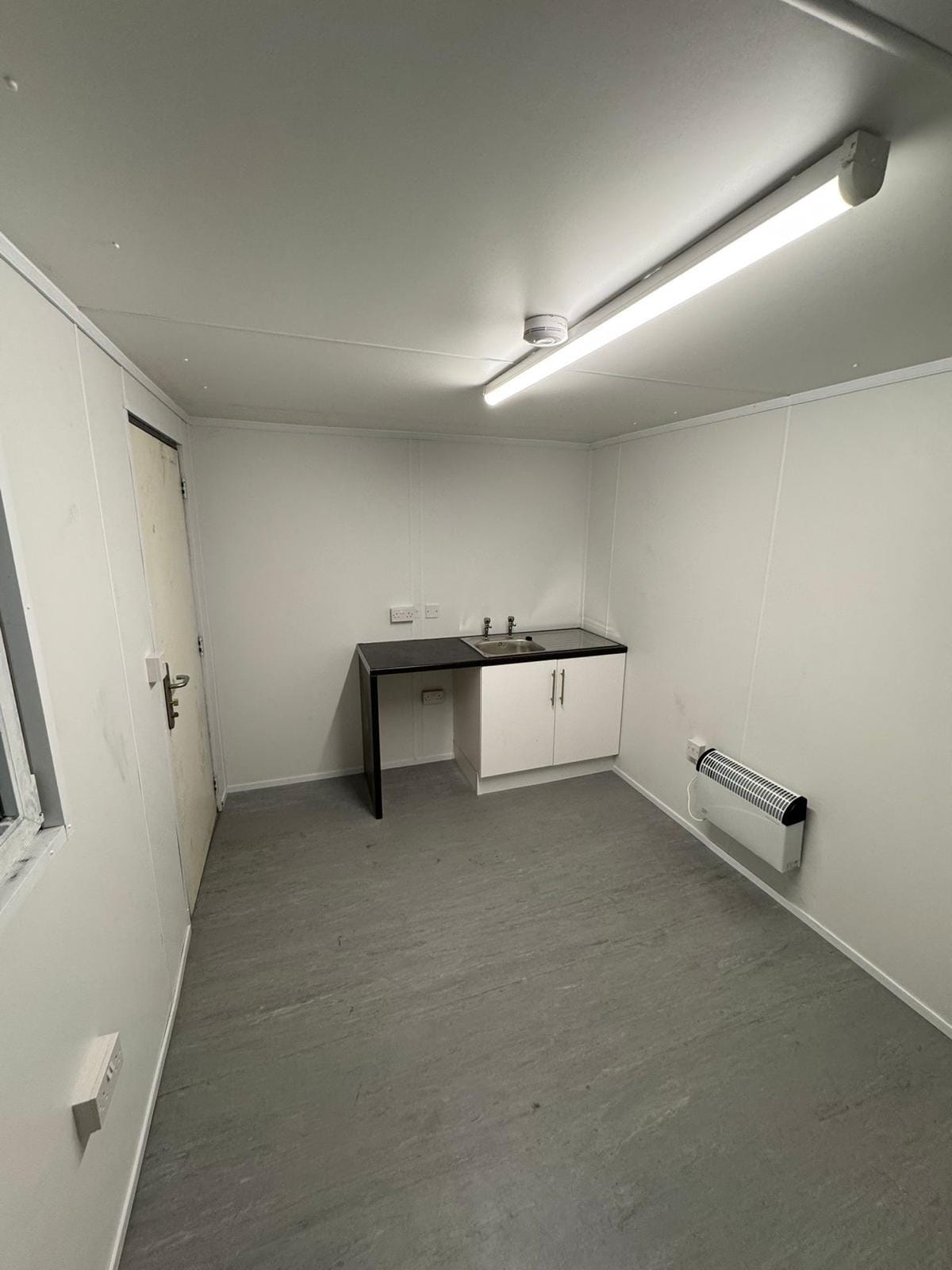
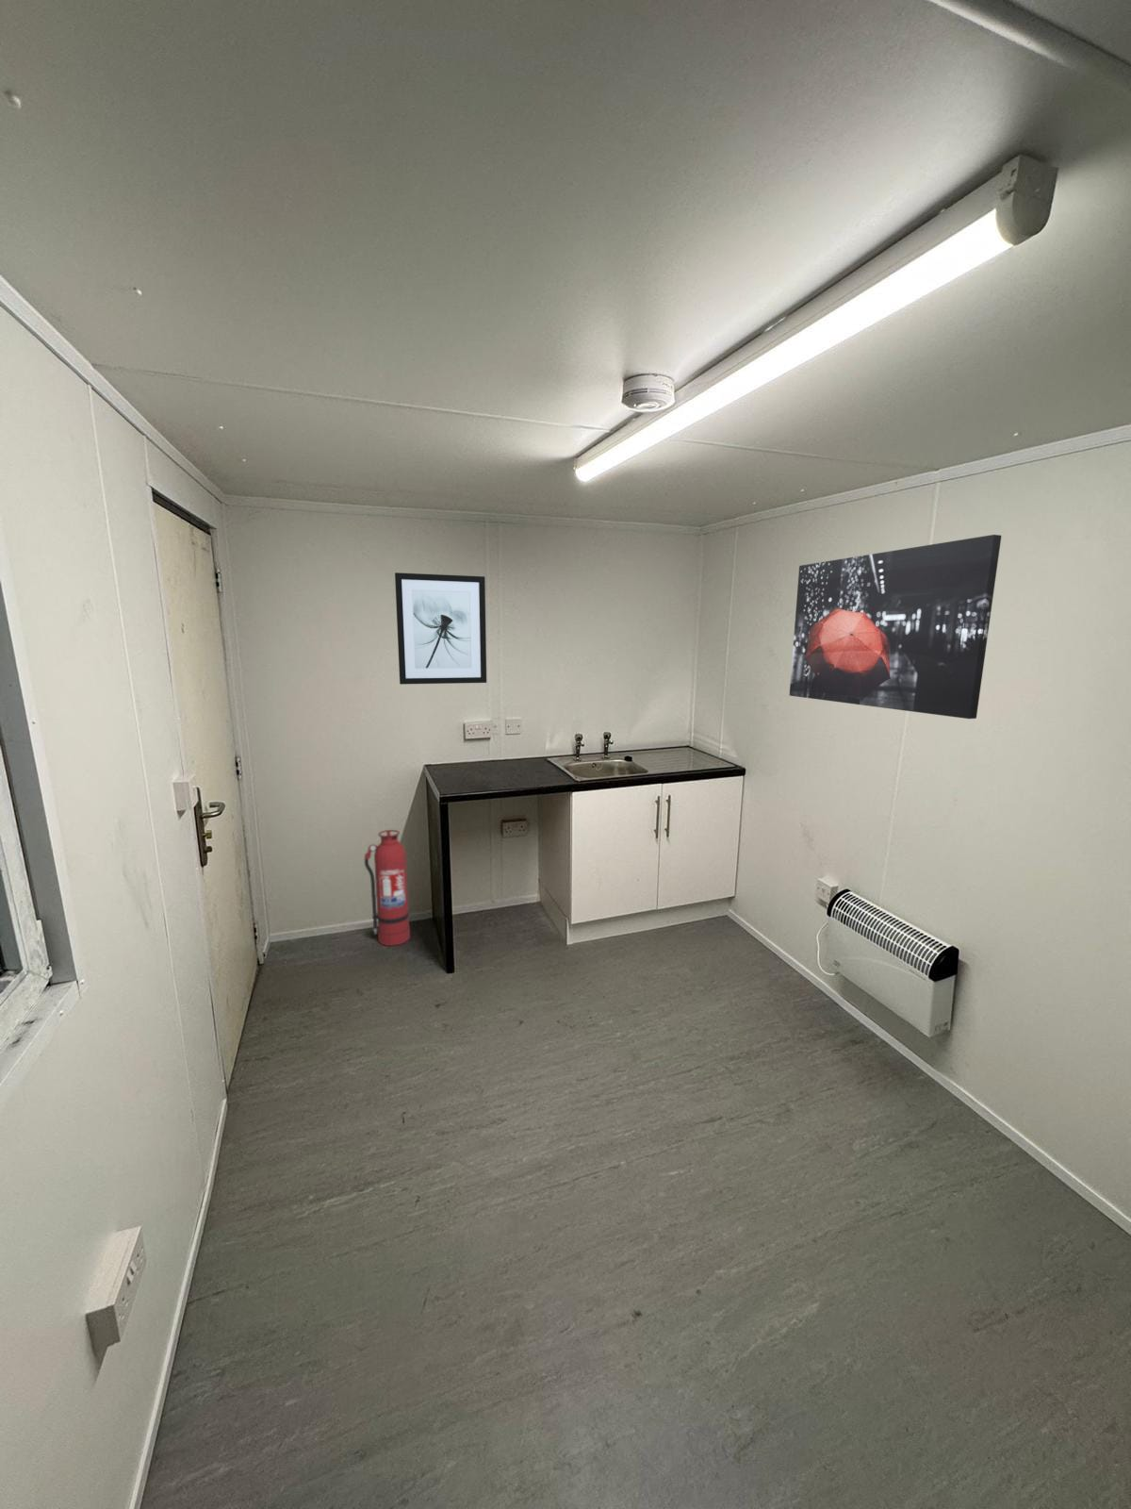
+ wall art [789,533,1003,720]
+ fire extinguisher [364,829,411,947]
+ wall art [394,572,487,686]
